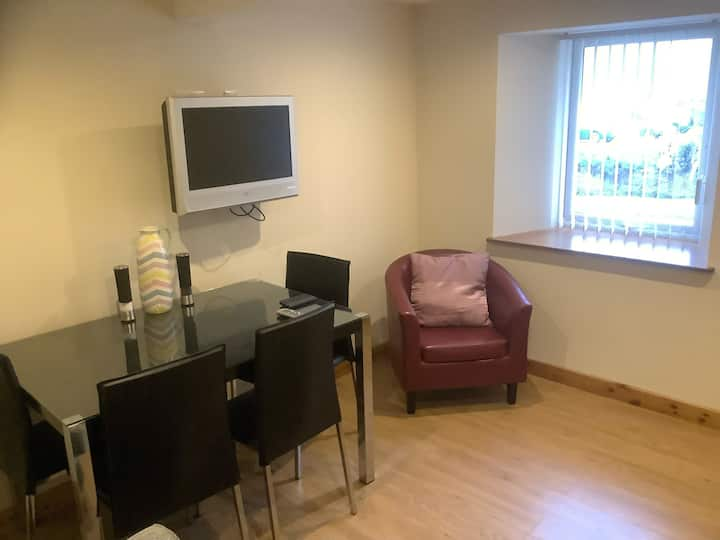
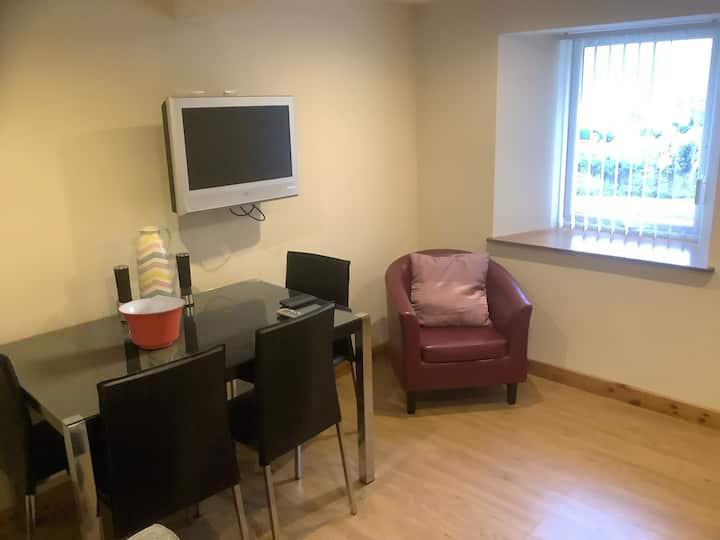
+ mixing bowl [117,296,187,350]
